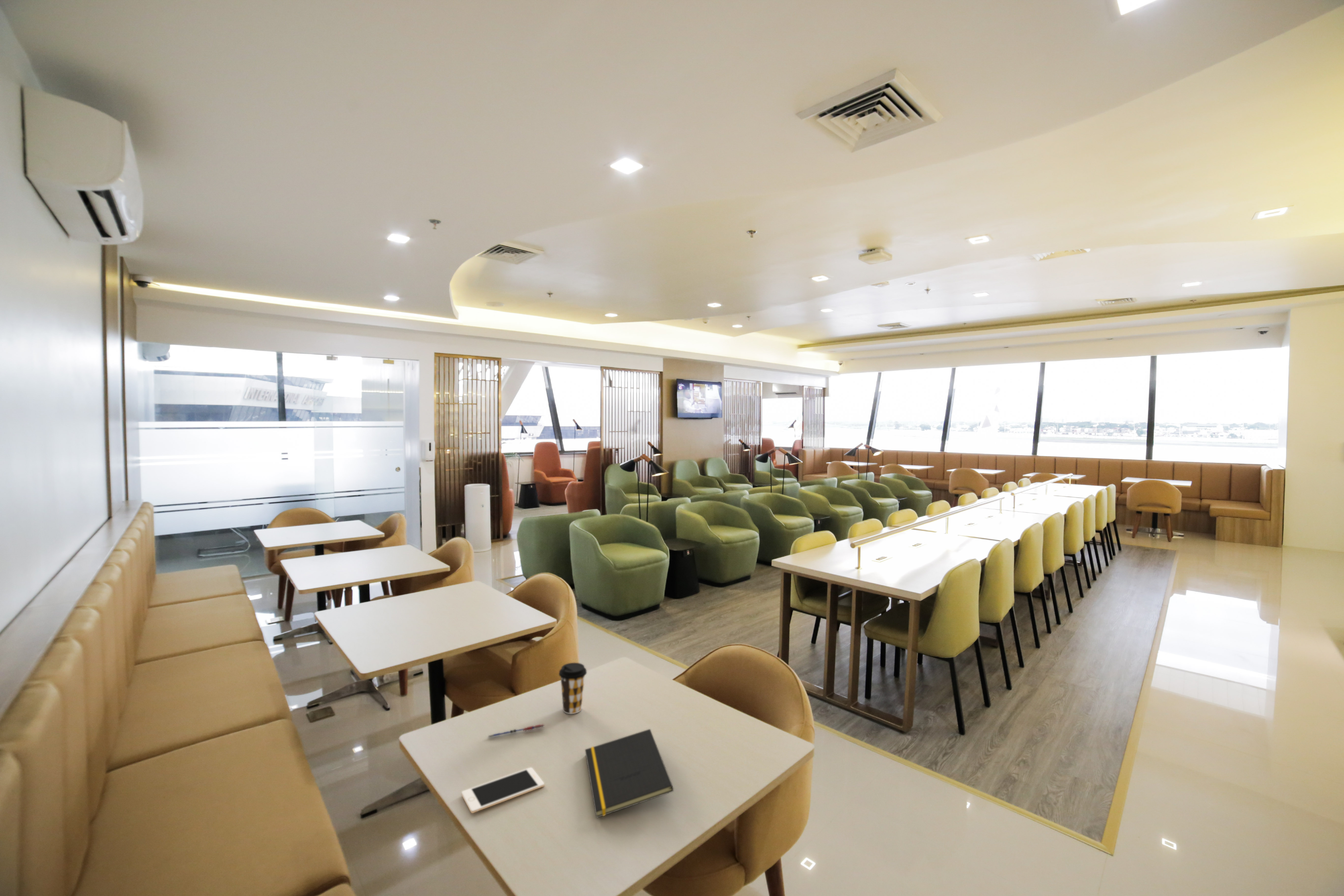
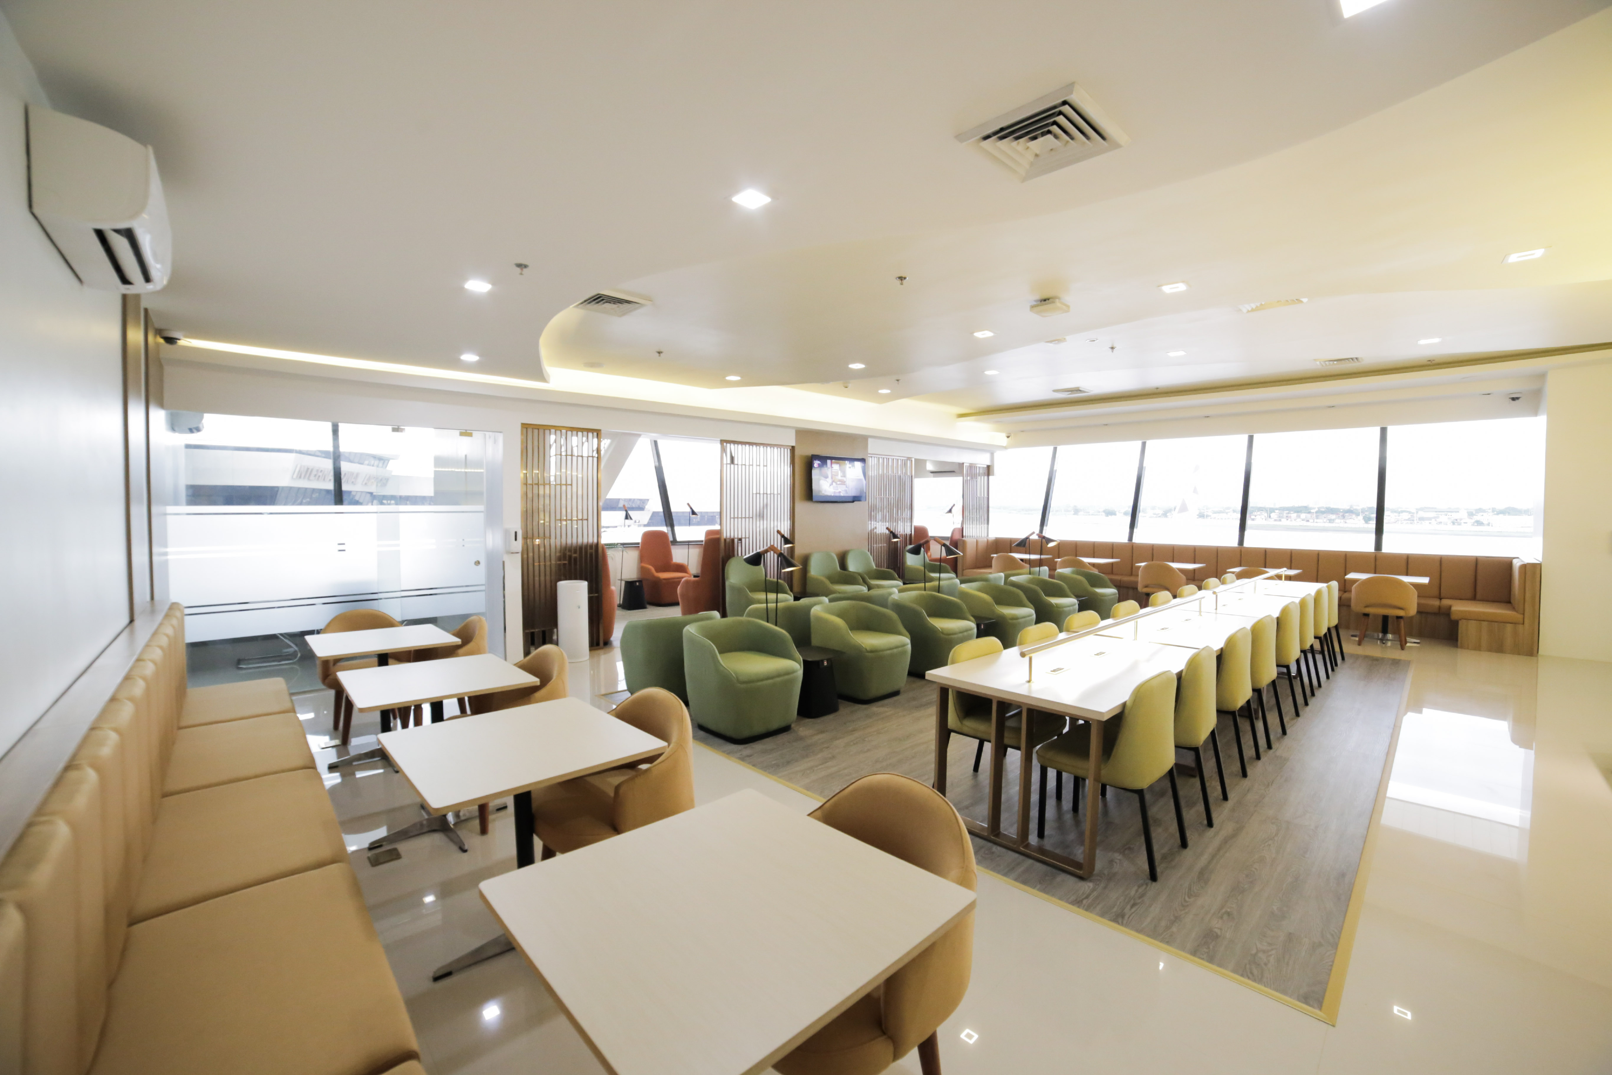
- notepad [585,729,674,818]
- coffee cup [558,662,587,714]
- cell phone [461,767,545,814]
- pen [488,724,545,739]
